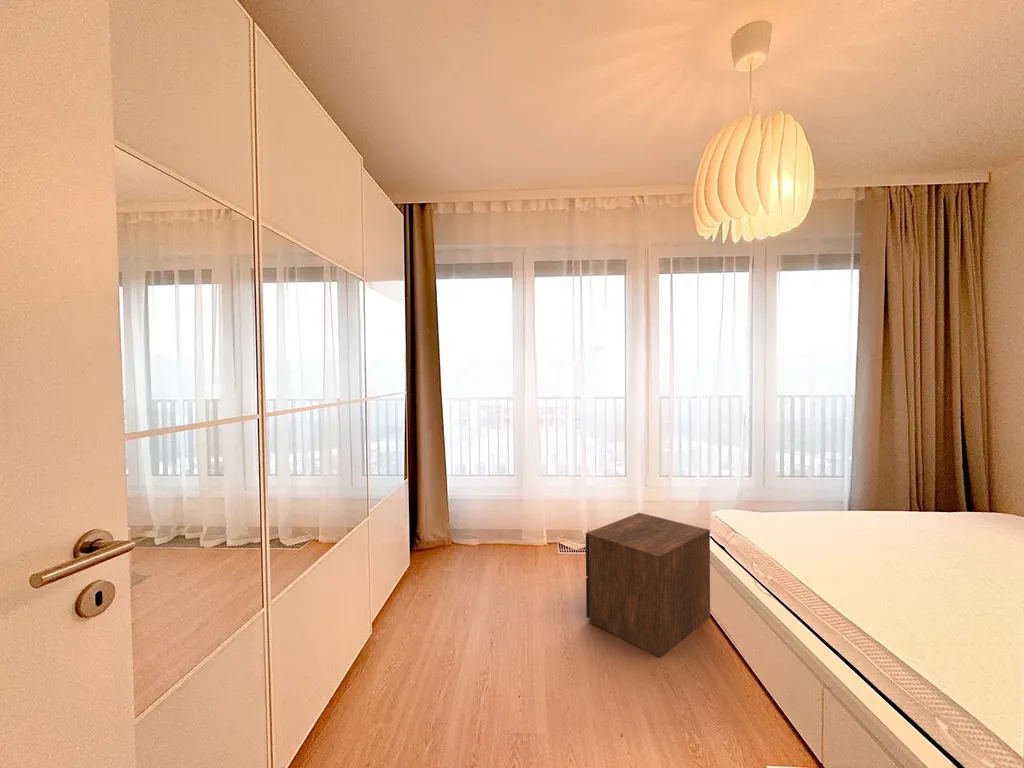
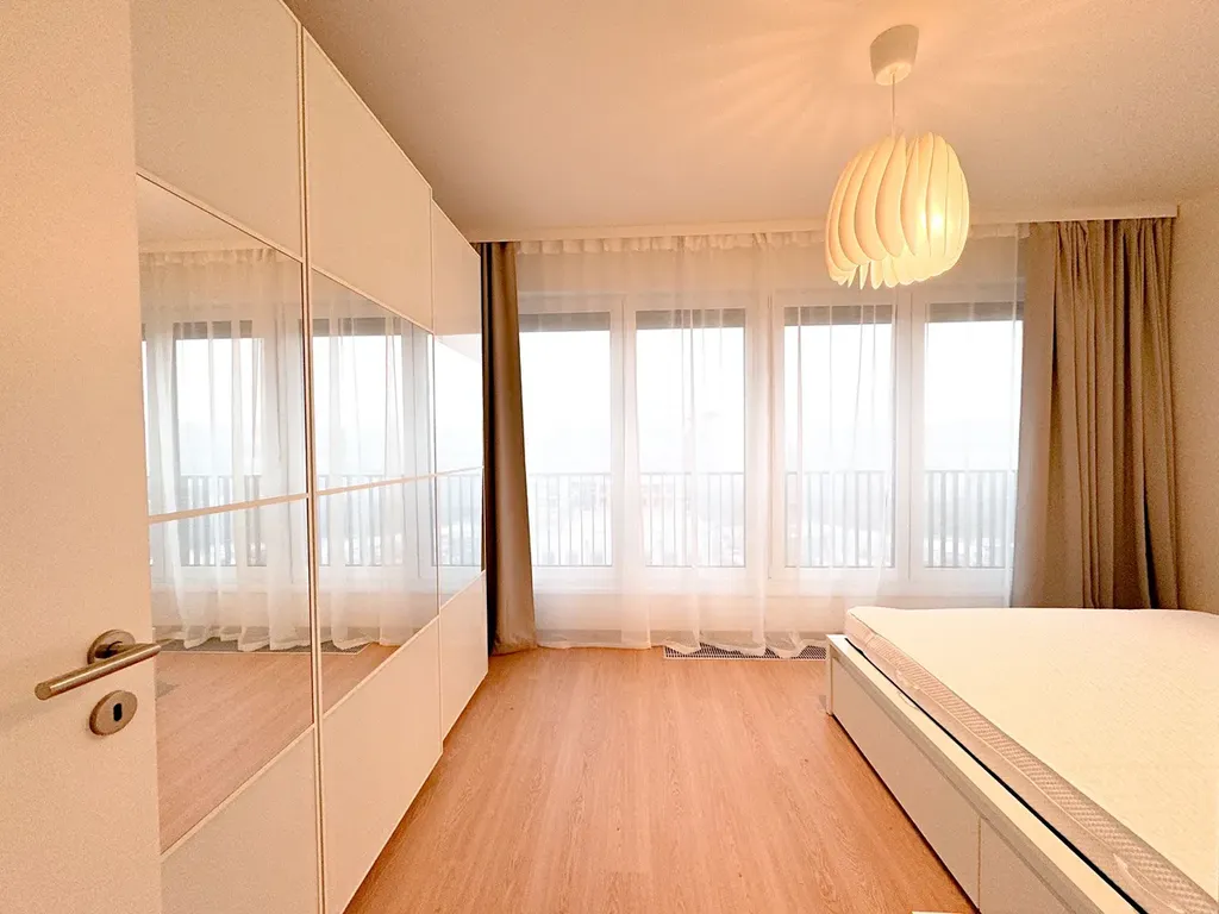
- nightstand [585,512,711,658]
